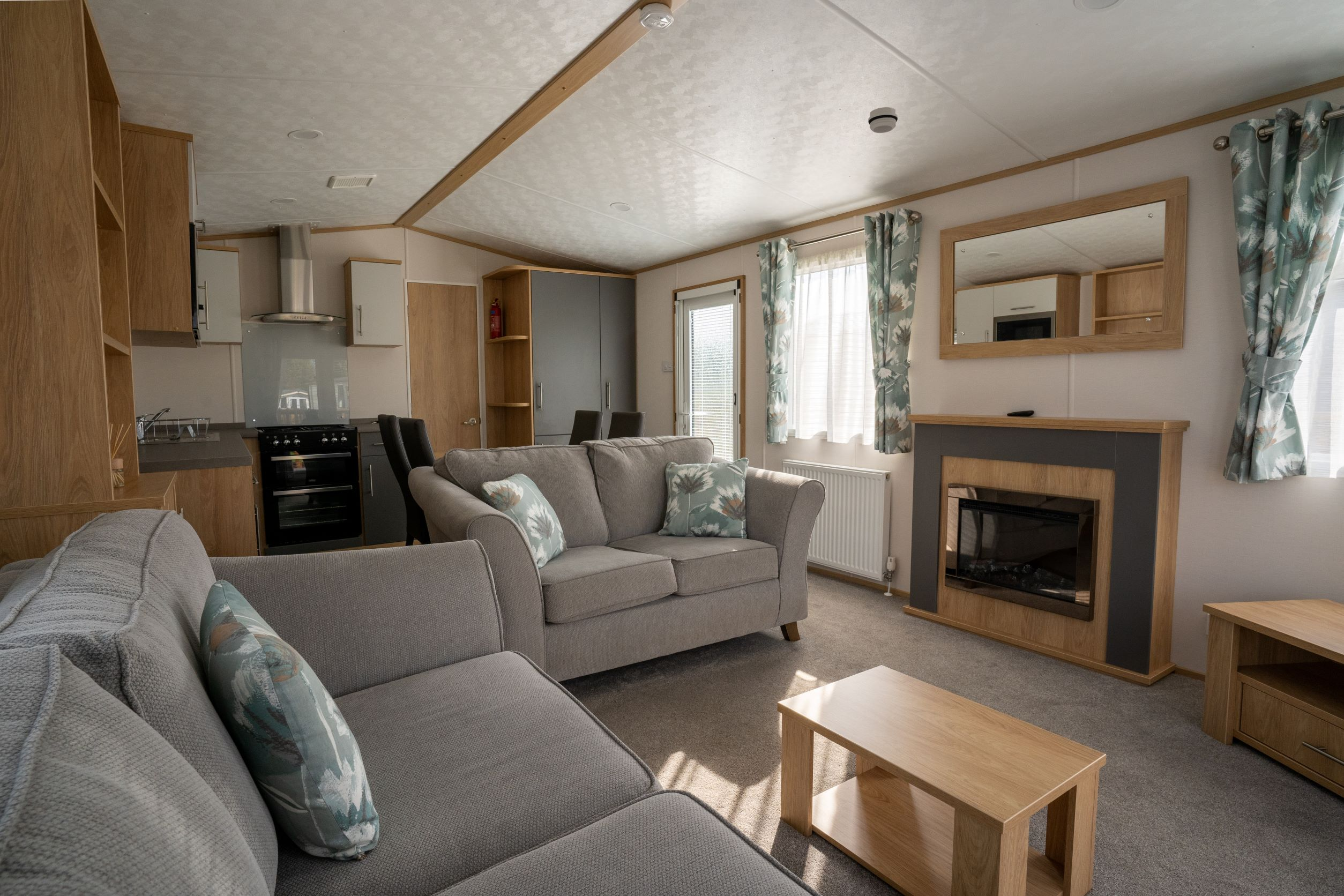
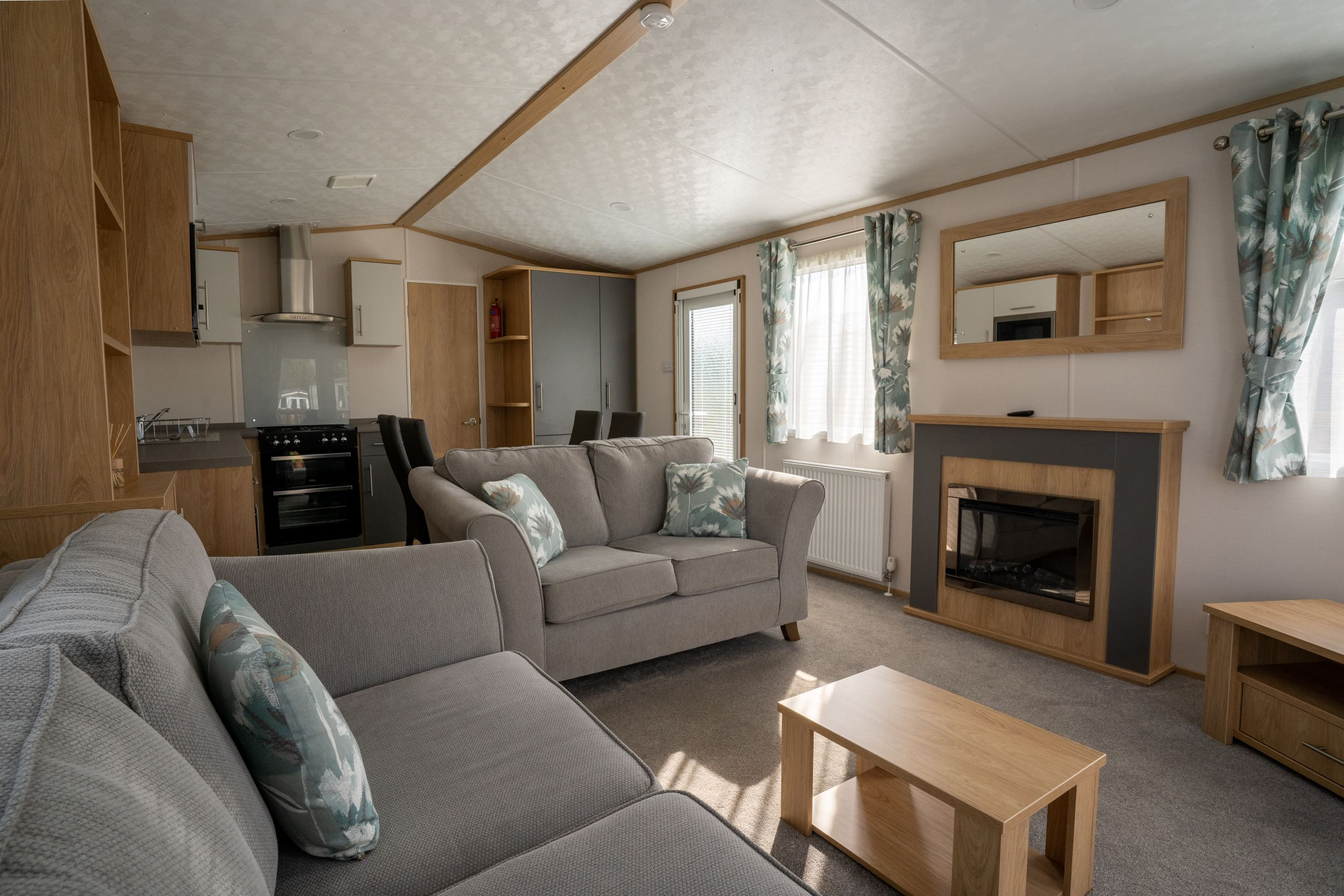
- smoke detector [868,107,899,133]
